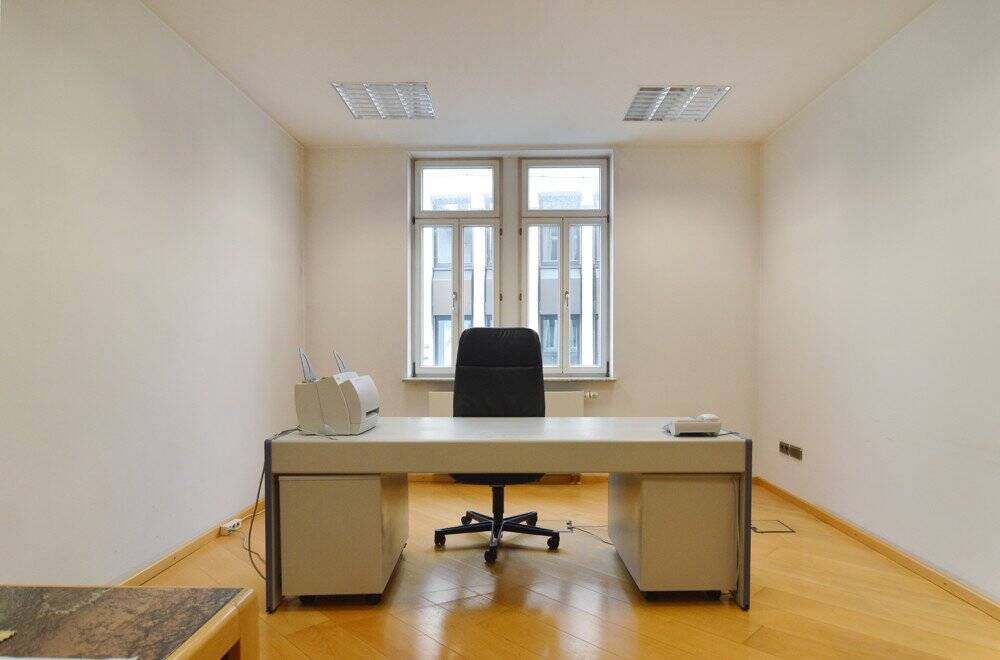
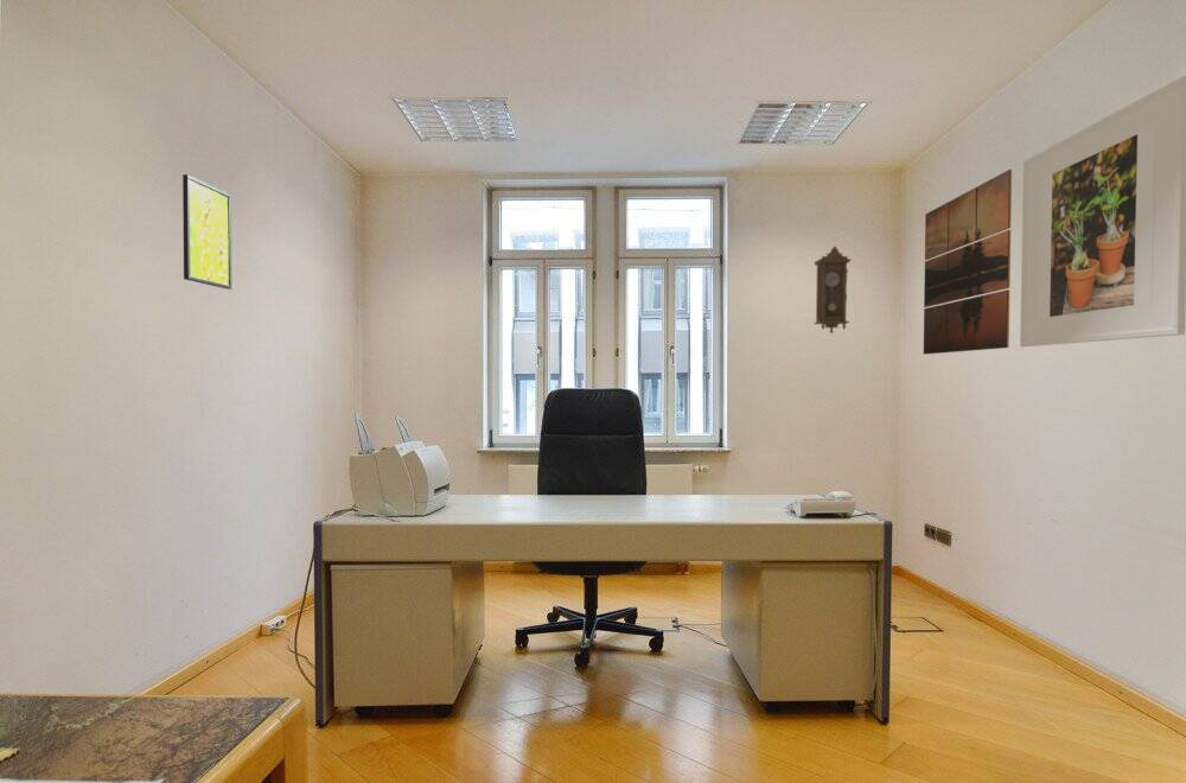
+ wall art [923,168,1013,356]
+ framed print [181,173,232,291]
+ pendulum clock [812,246,853,335]
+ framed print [1019,75,1186,348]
